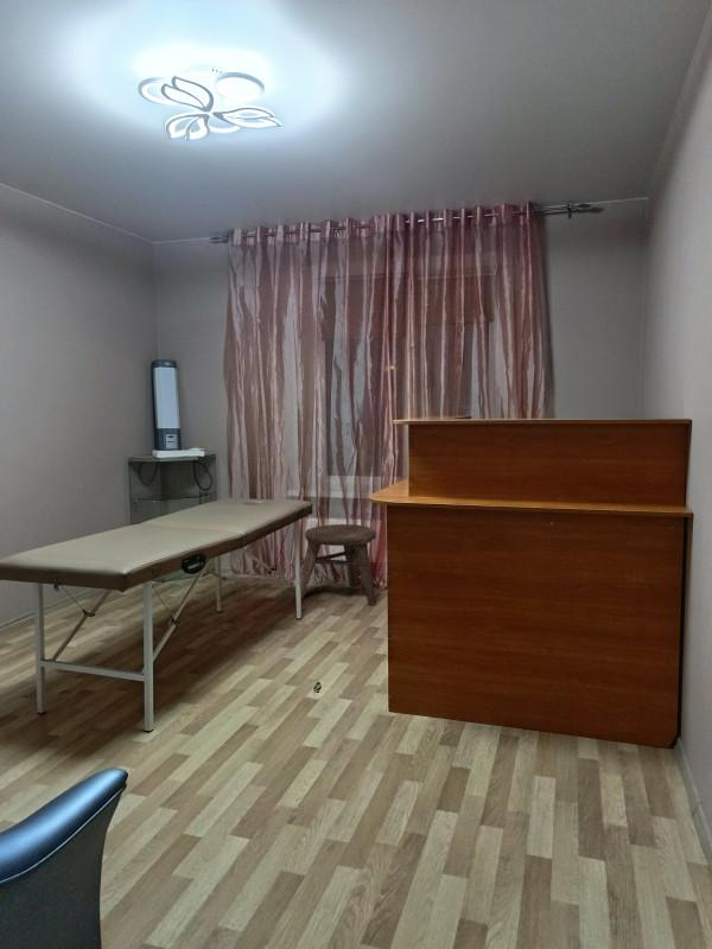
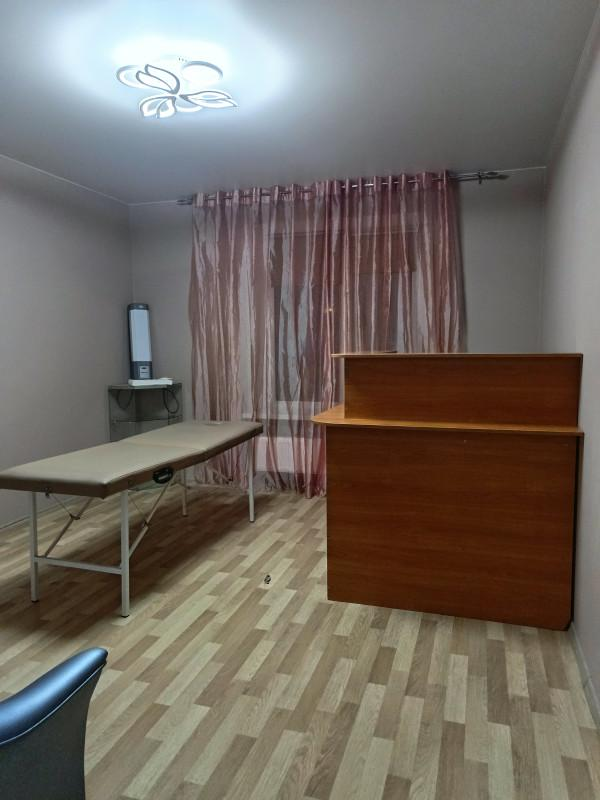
- stool [300,523,377,606]
